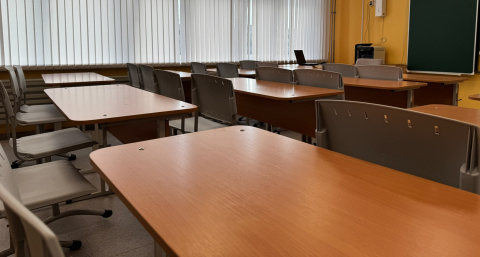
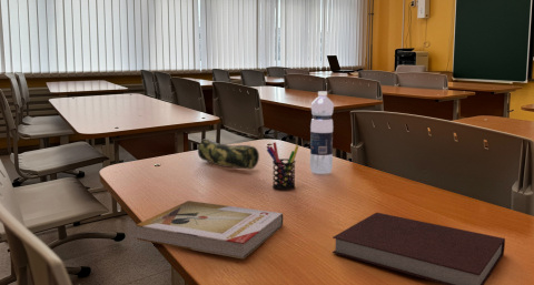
+ pen holder [266,141,299,191]
+ pencil case [197,139,260,171]
+ water bottle [309,91,335,175]
+ book [135,200,284,261]
+ notebook [332,211,506,285]
